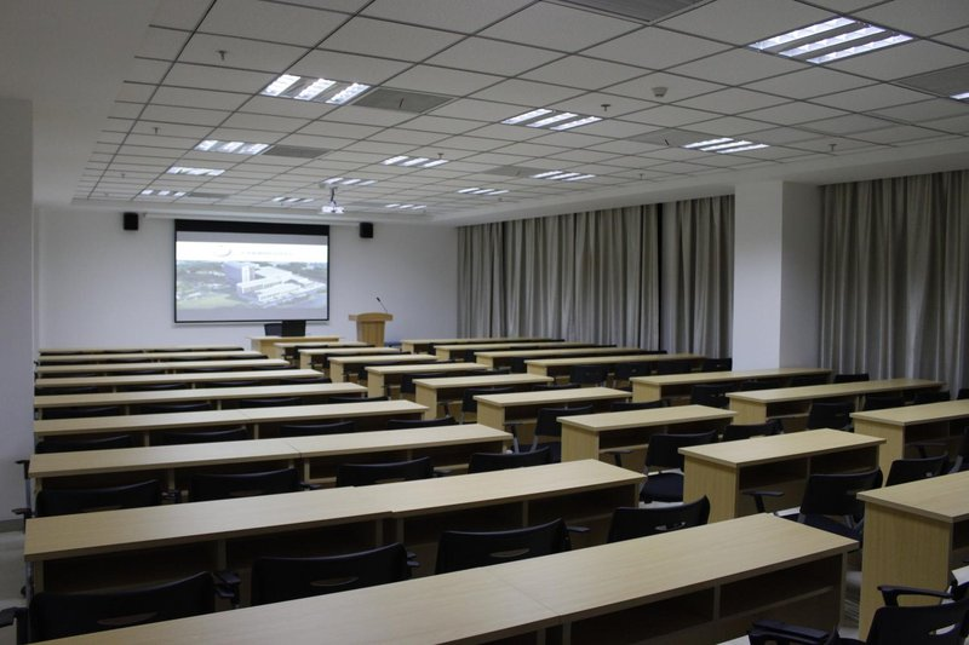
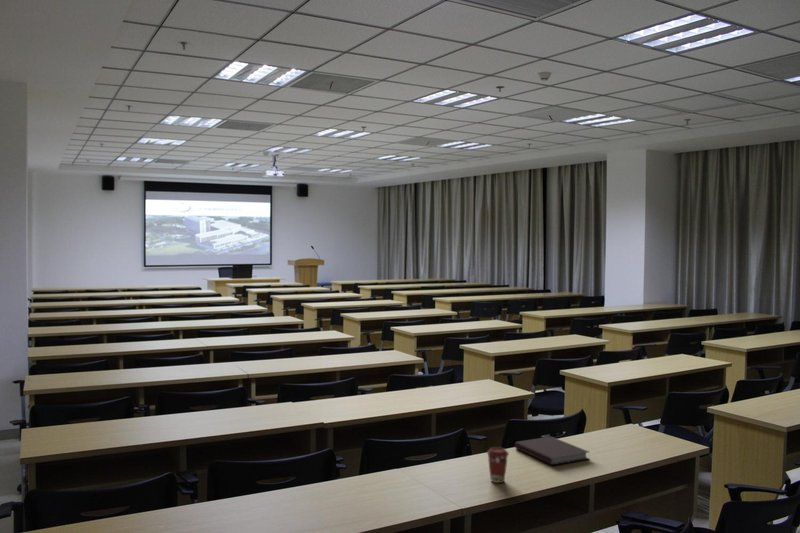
+ notebook [514,436,590,466]
+ coffee cup [486,446,510,484]
